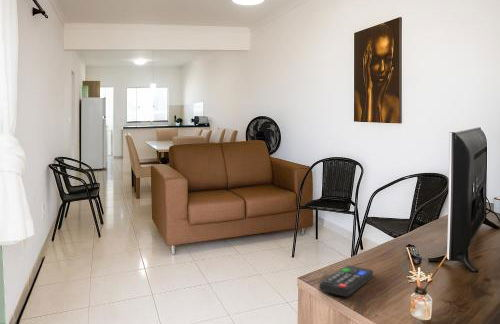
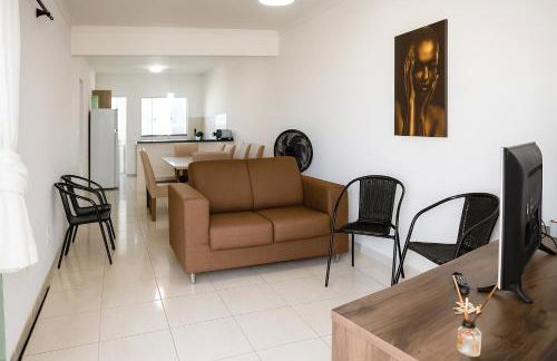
- remote control [319,265,374,298]
